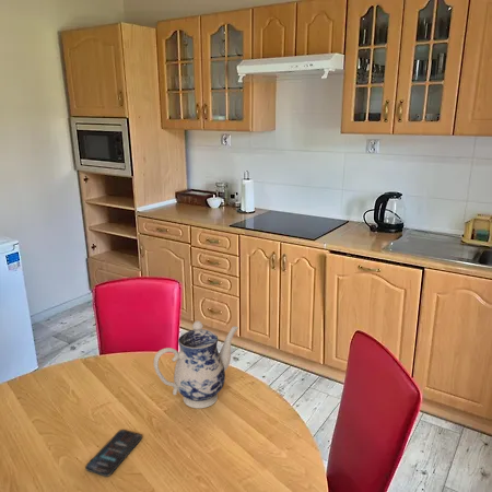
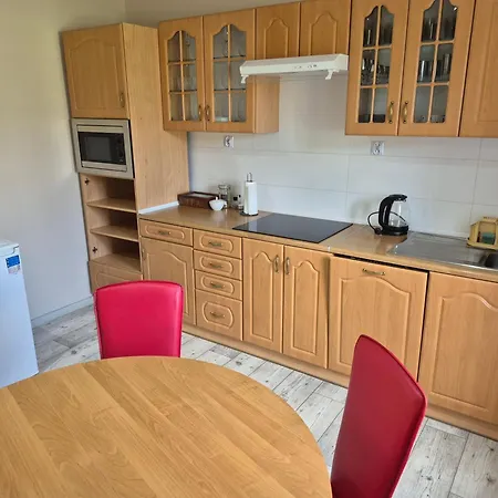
- teapot [153,320,239,409]
- smartphone [84,429,143,478]
